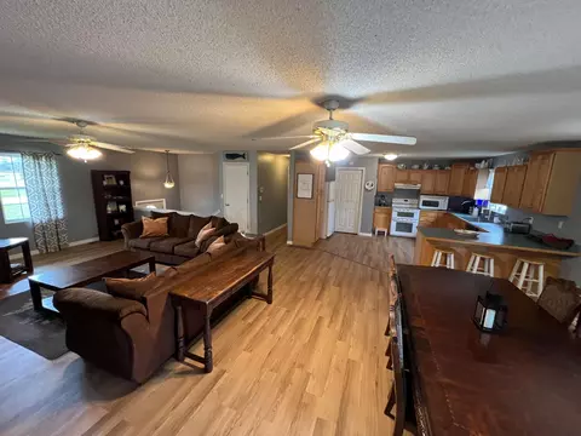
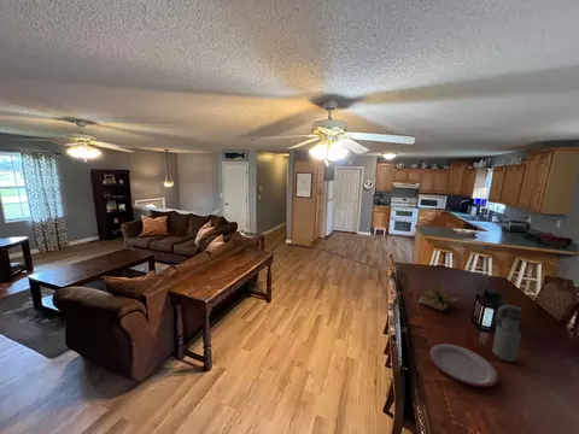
+ succulent plant [415,281,458,312]
+ plate [428,342,499,388]
+ water bottle [492,304,522,363]
